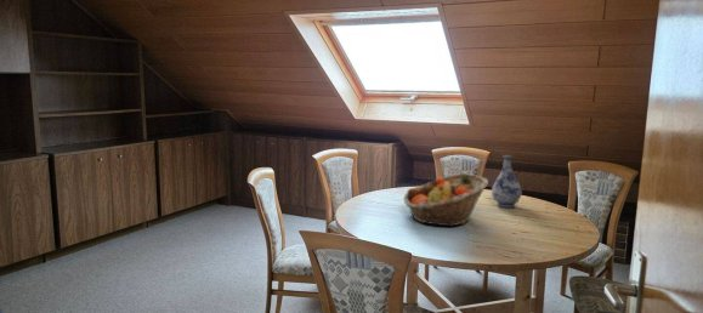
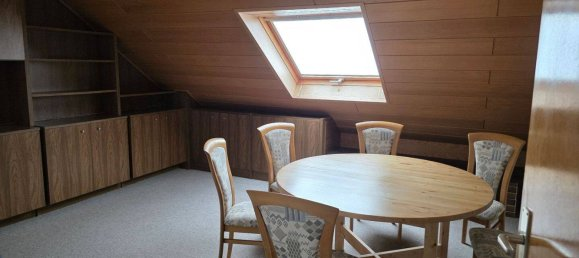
- vase [491,154,523,209]
- fruit basket [402,172,489,228]
